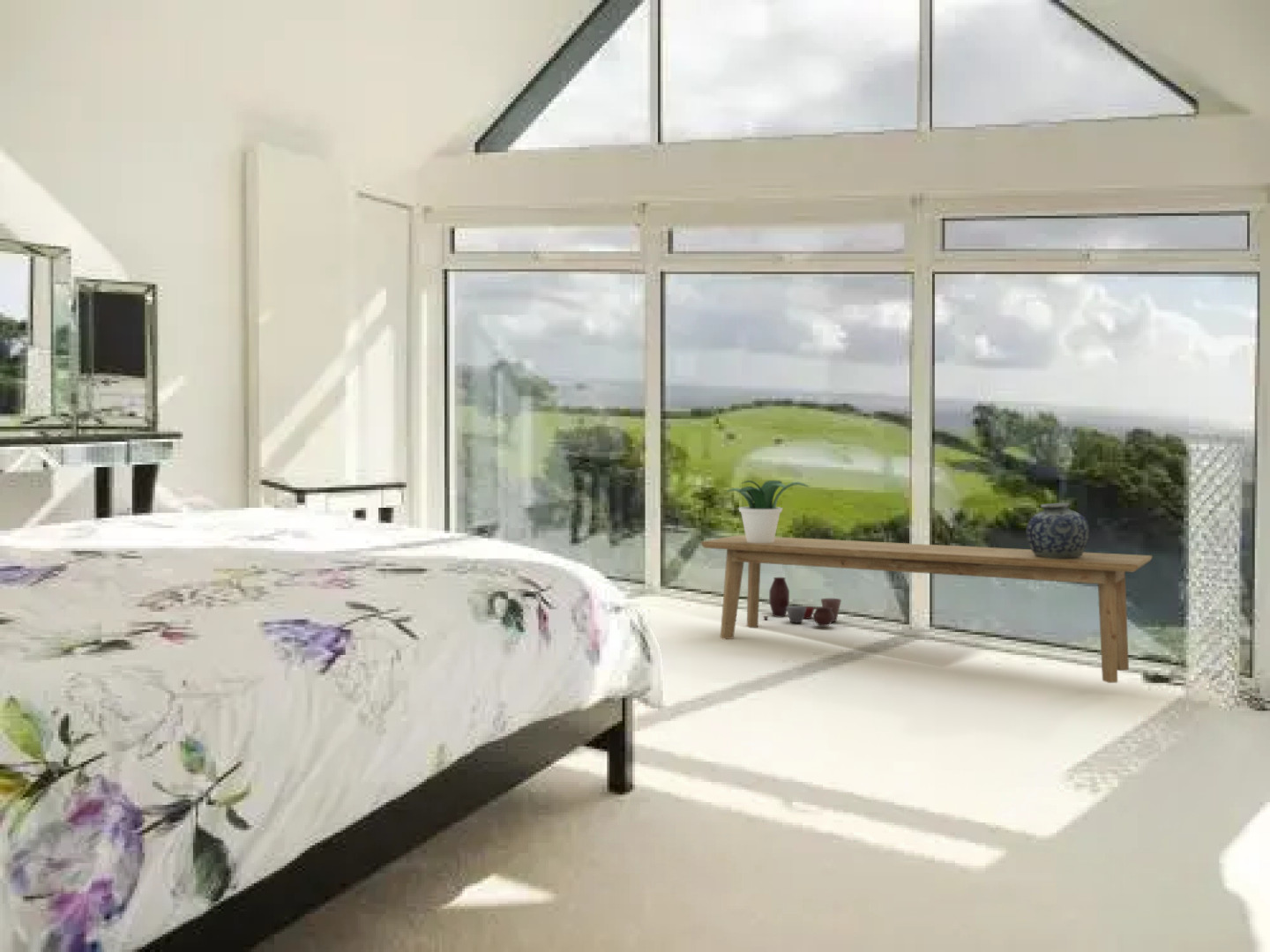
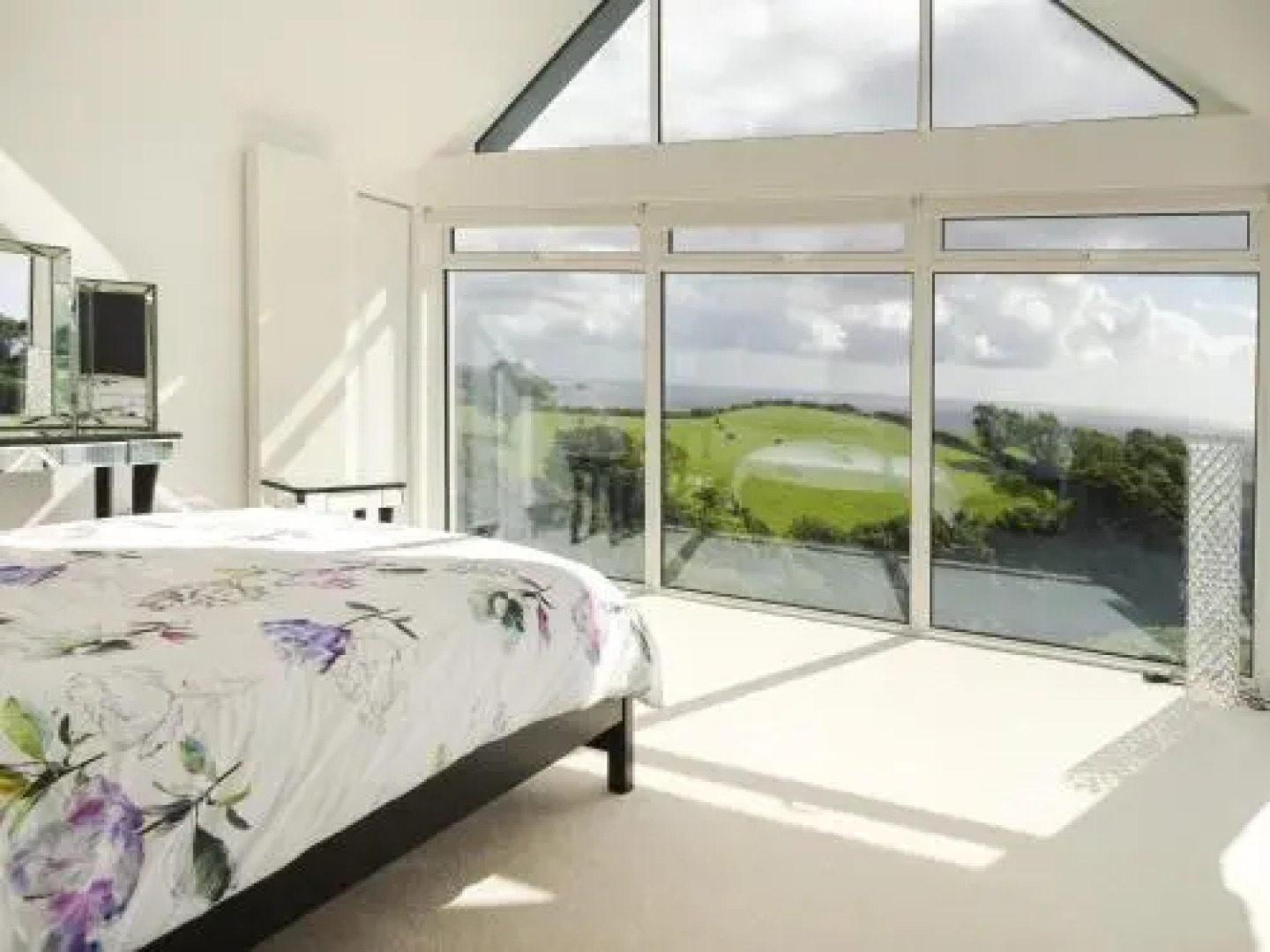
- pottery set [763,576,842,627]
- potted plant [726,480,811,543]
- vase [1026,502,1090,558]
- bench [700,534,1153,684]
